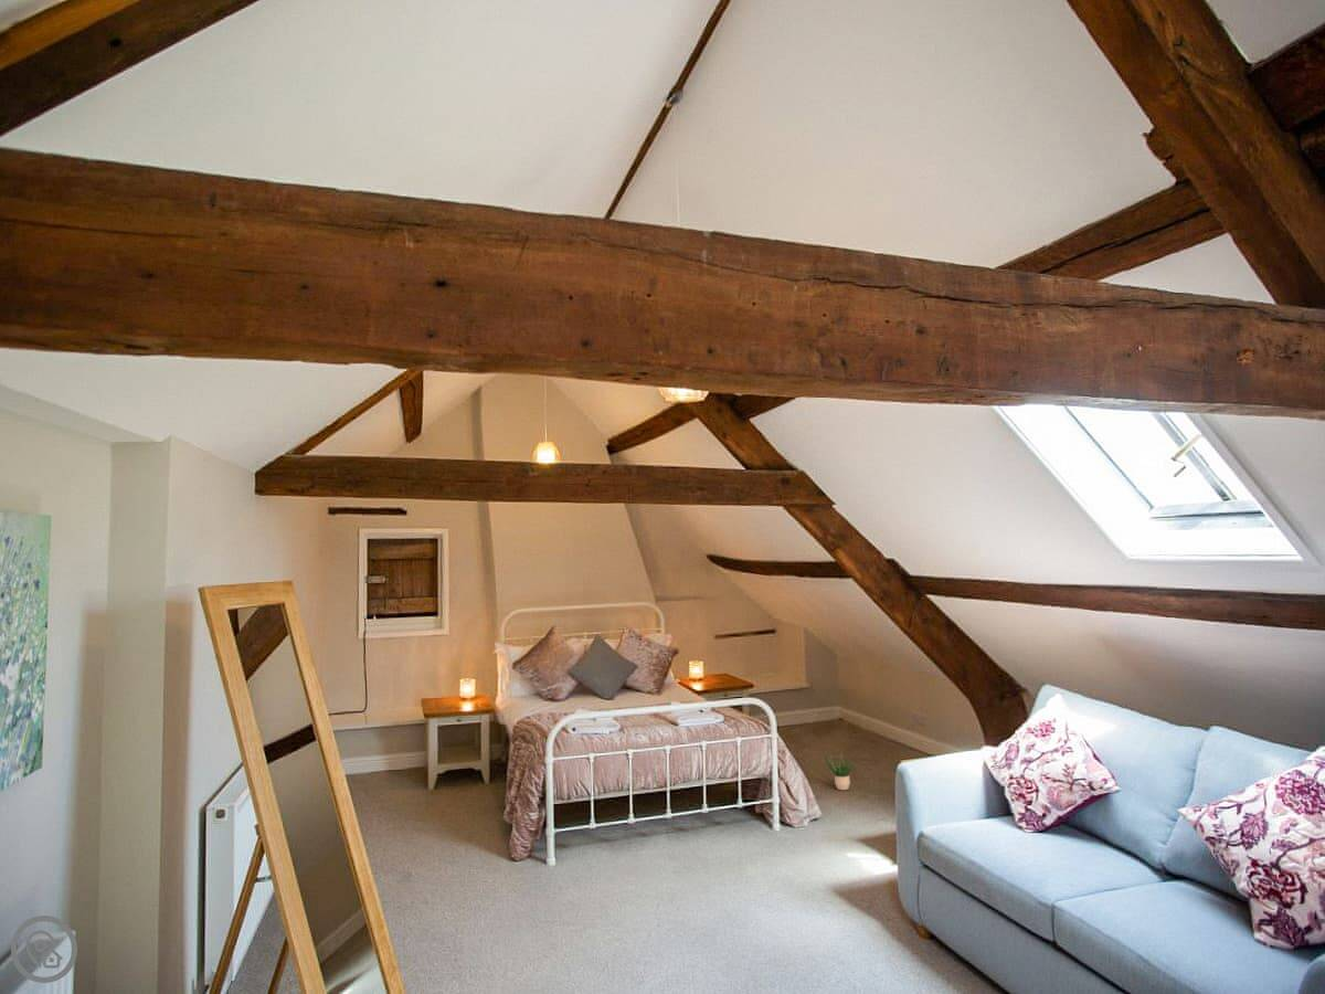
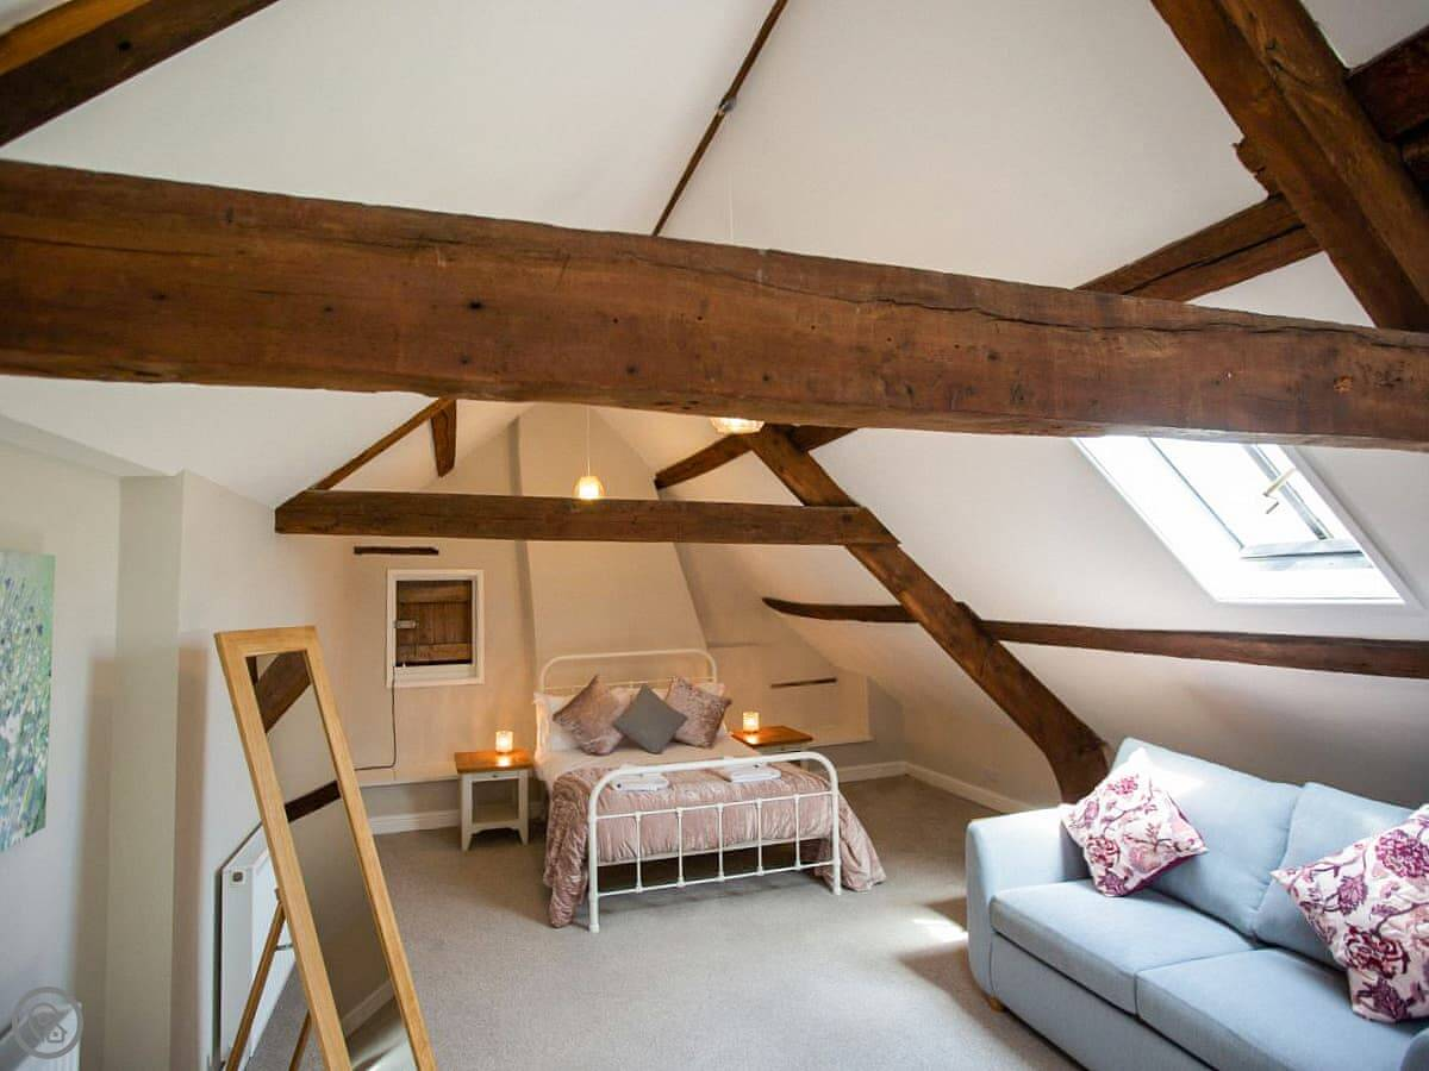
- potted plant [825,752,856,791]
